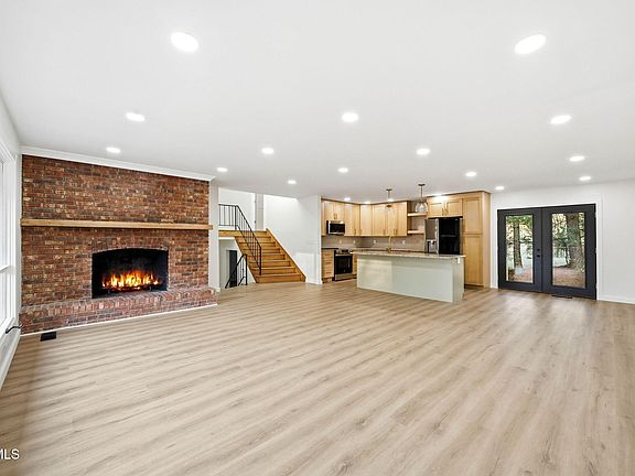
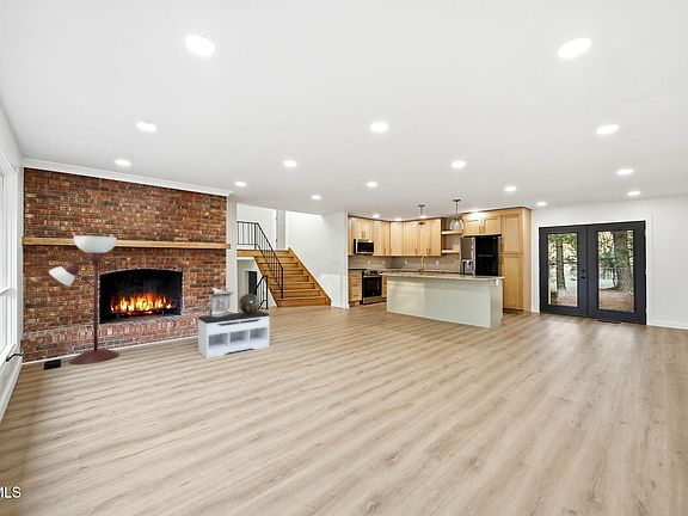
+ reflective sphere [238,293,260,314]
+ bench [197,309,271,360]
+ floor lamp [48,235,121,366]
+ relief panel [198,287,236,318]
